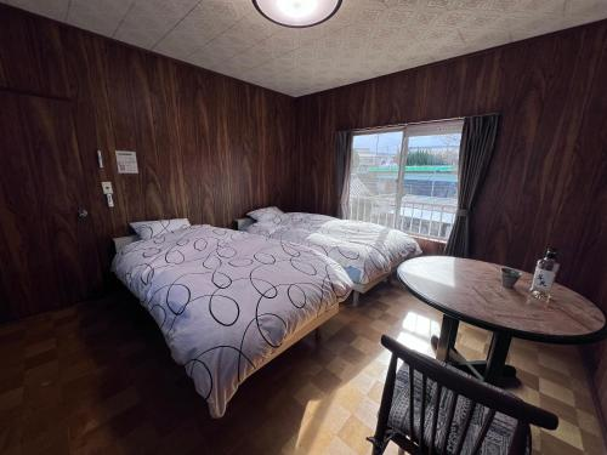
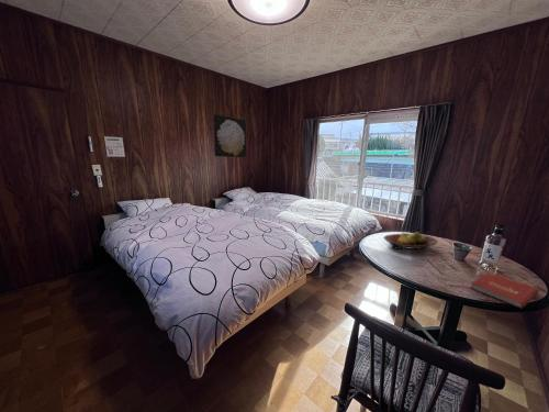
+ wall art [213,113,247,158]
+ fruit bowl [383,231,439,252]
+ book [469,271,540,310]
